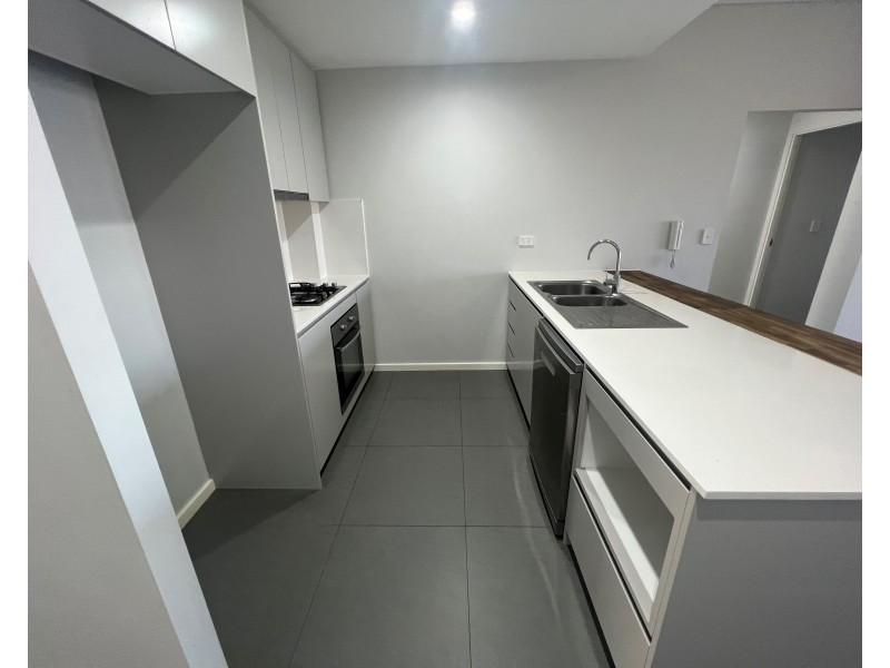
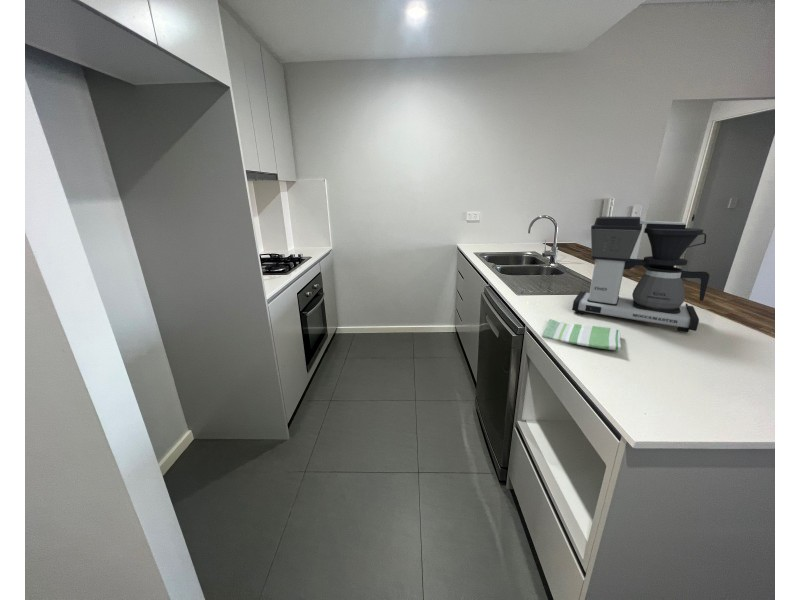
+ dish towel [541,318,622,351]
+ coffee maker [571,216,710,333]
